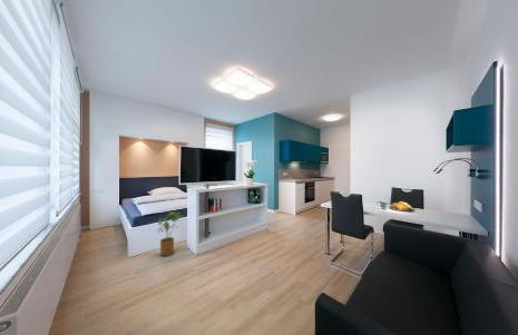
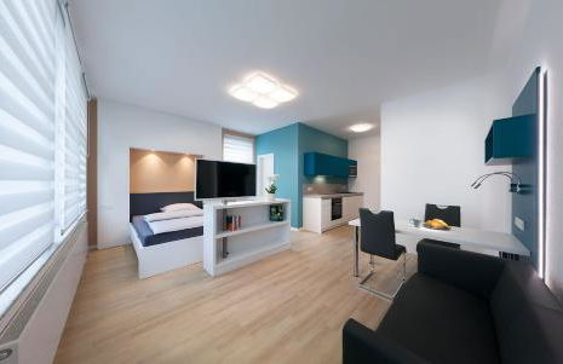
- house plant [157,210,185,257]
